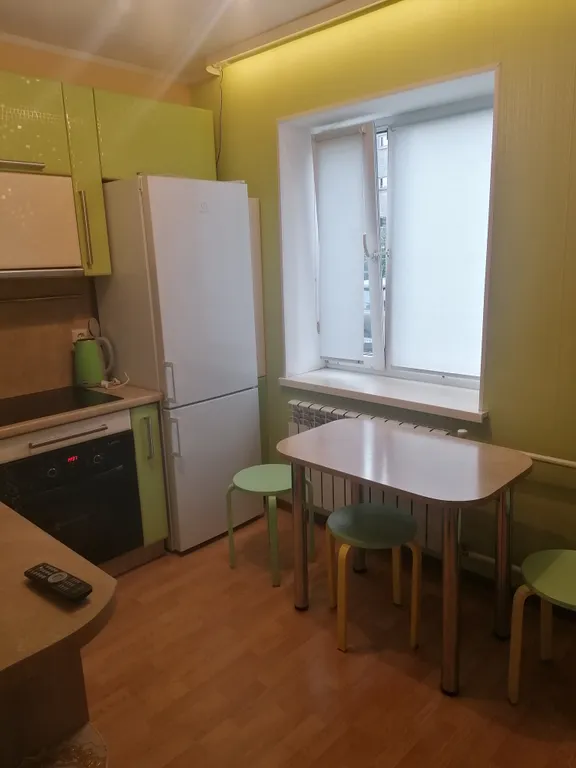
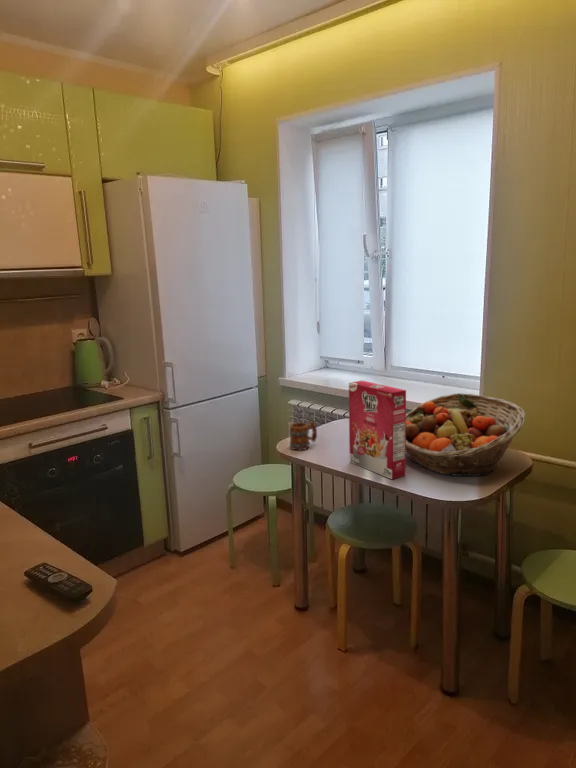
+ cereal box [348,380,407,480]
+ fruit basket [406,392,527,477]
+ mug [288,419,318,451]
